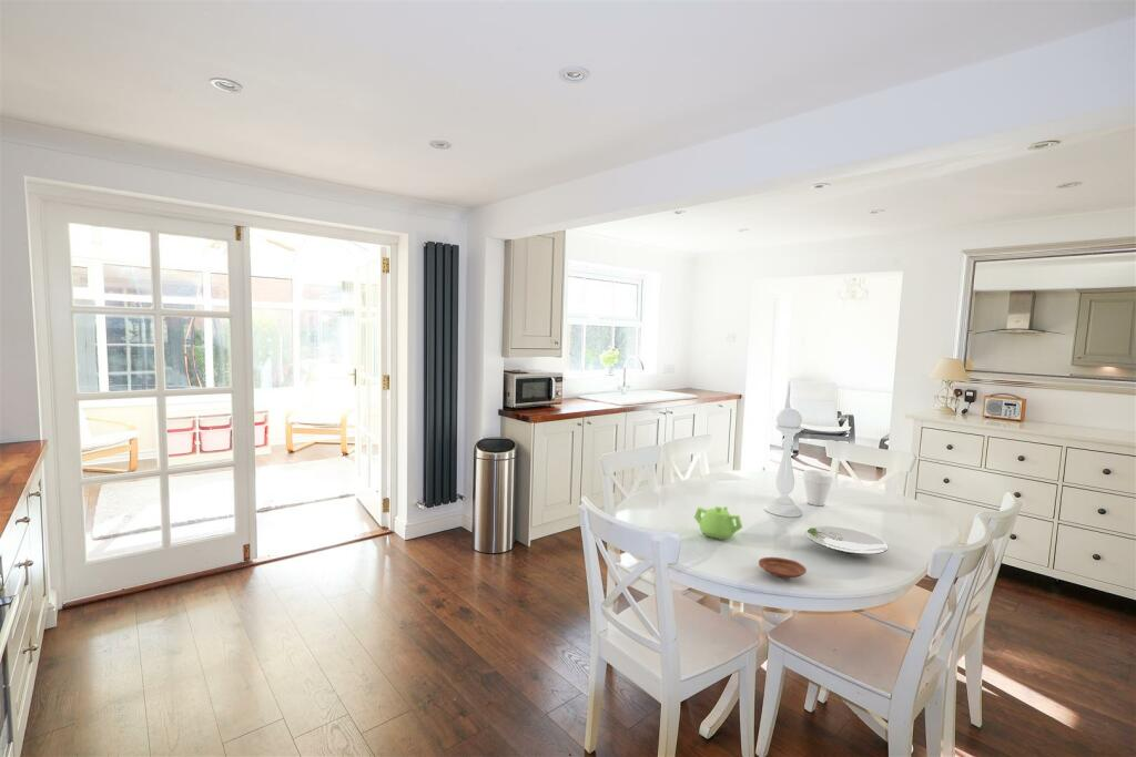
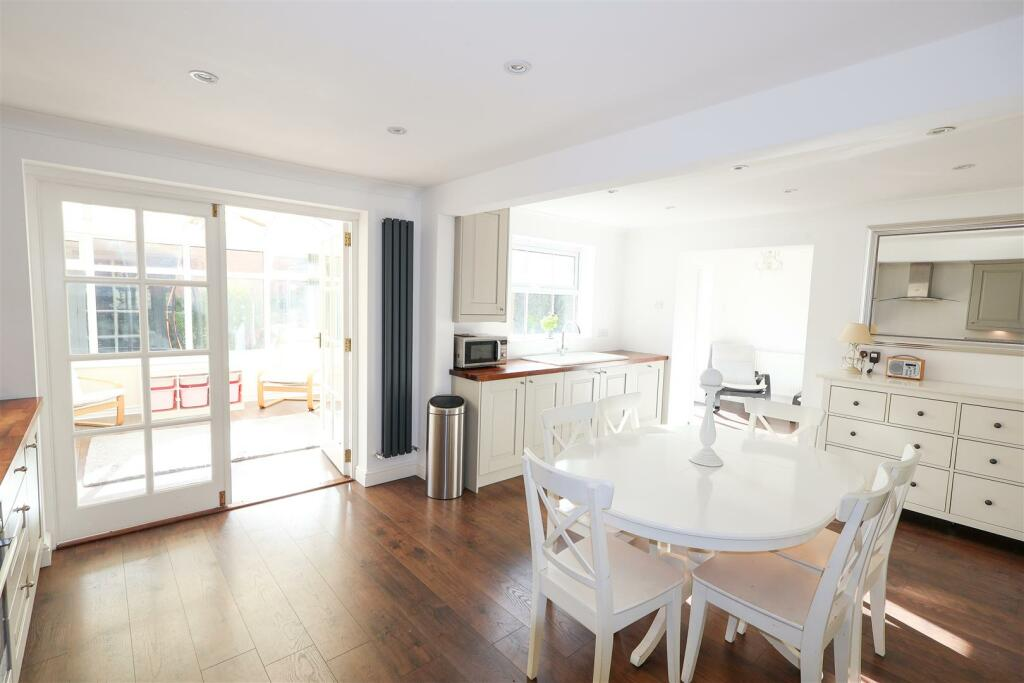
- plate [804,525,890,555]
- cup [802,469,834,507]
- plate [758,556,808,580]
- teapot [693,505,743,541]
